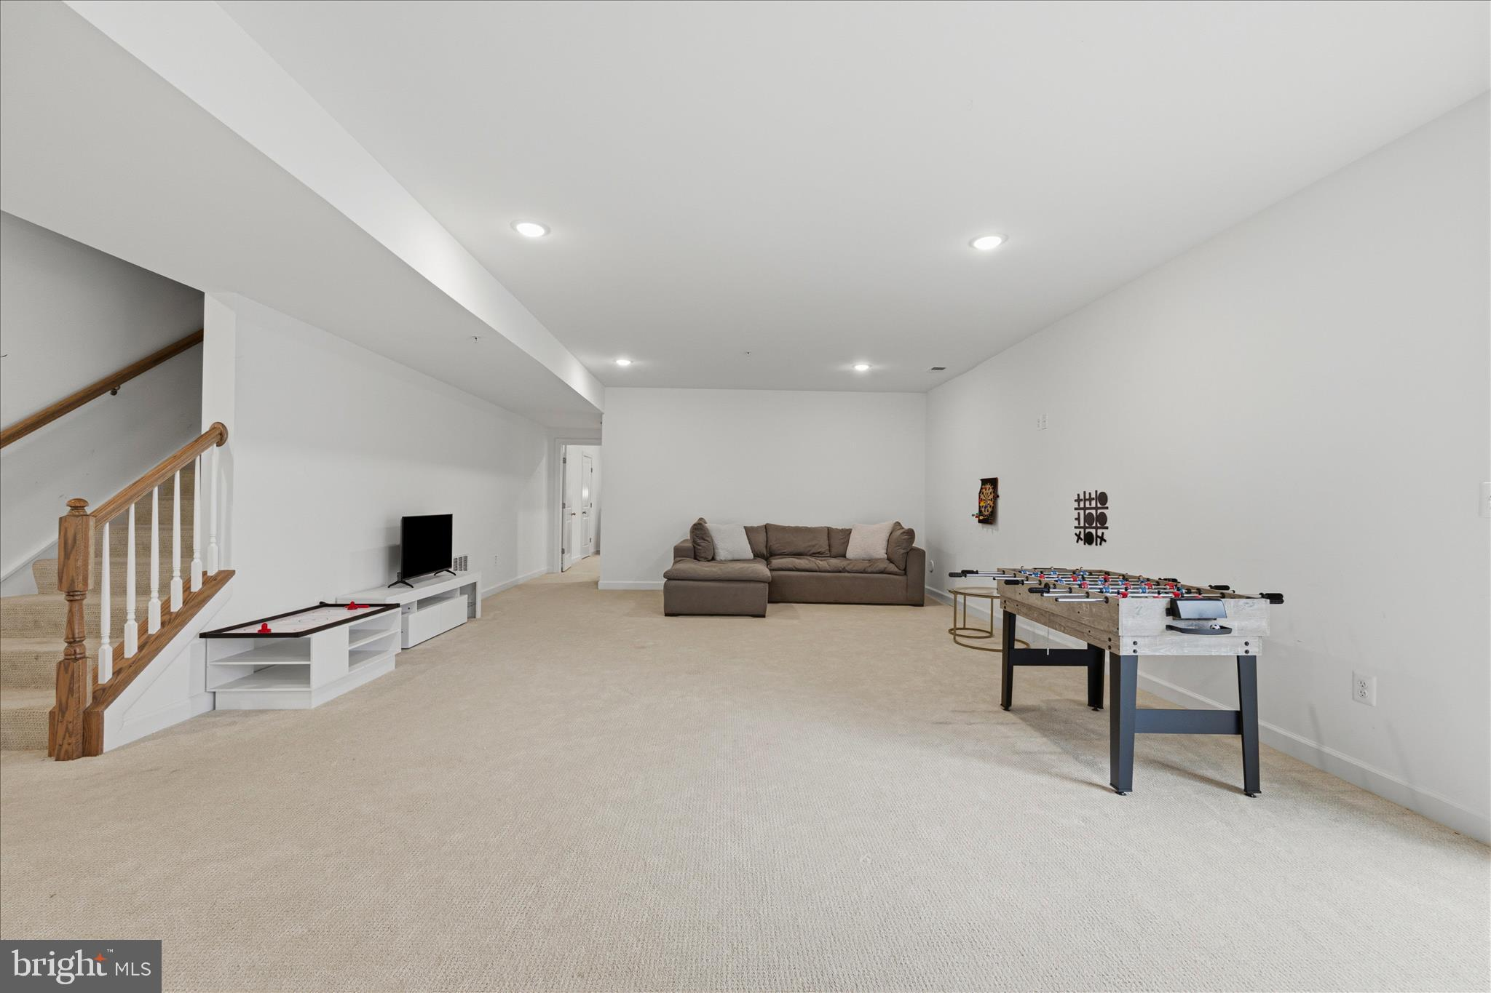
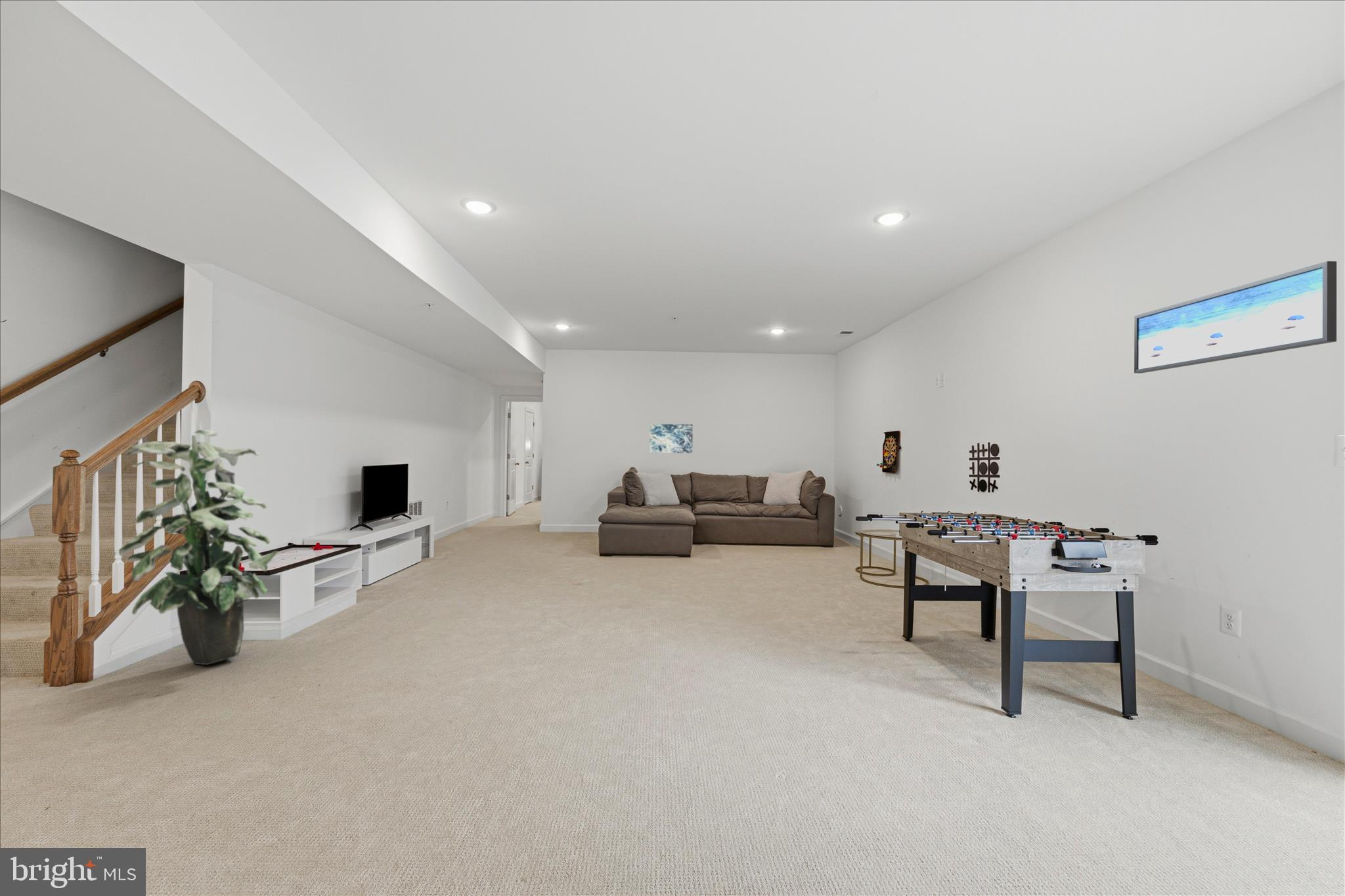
+ wall art [1134,261,1337,374]
+ wall art [649,423,694,454]
+ indoor plant [118,429,279,666]
